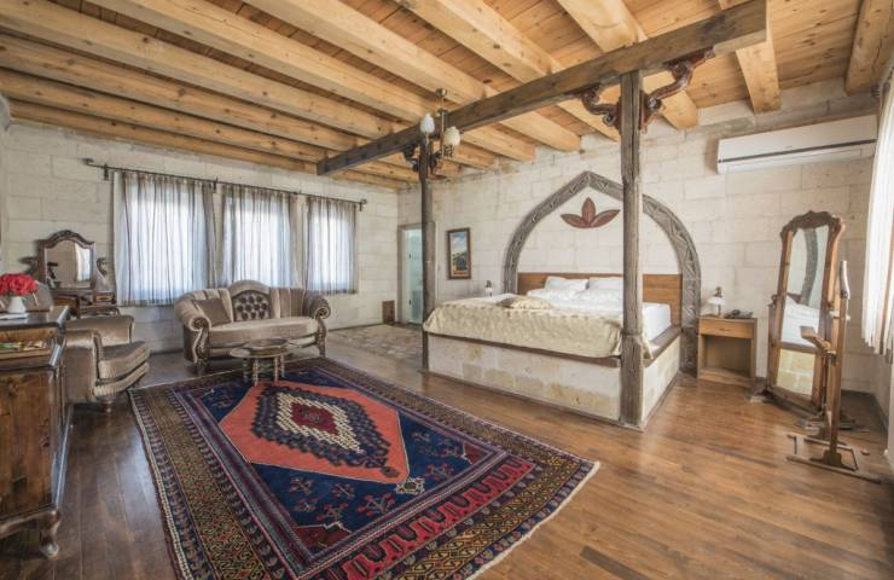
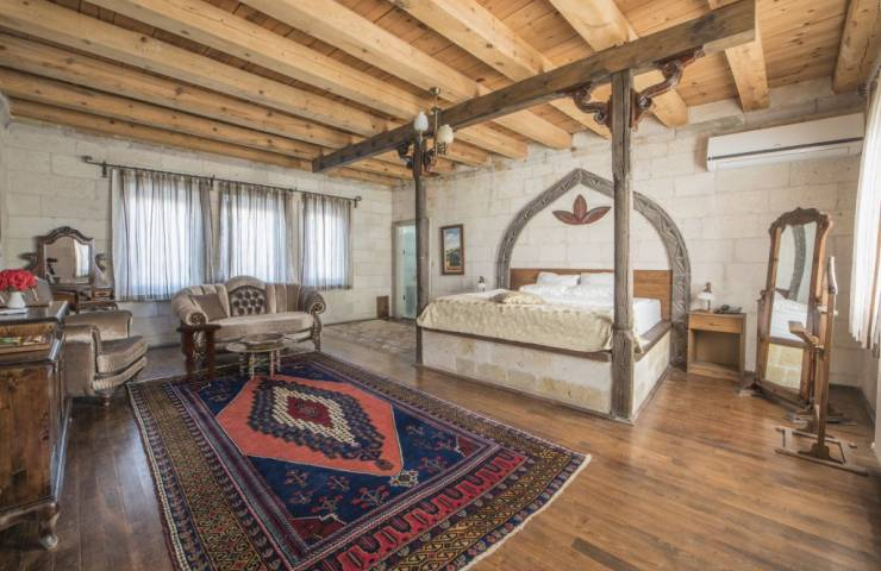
+ side table [175,322,224,385]
